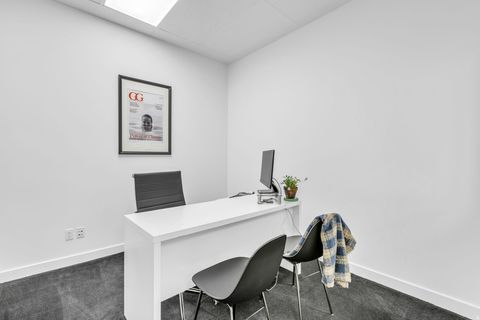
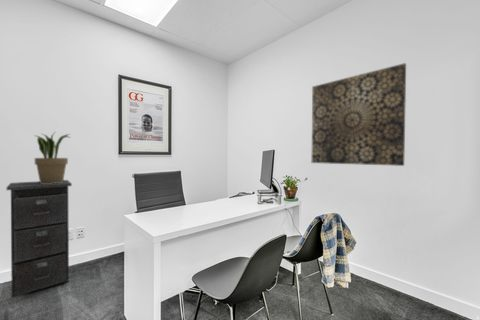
+ potted plant [33,132,71,184]
+ wall art [311,62,407,167]
+ filing cabinet [6,179,73,299]
